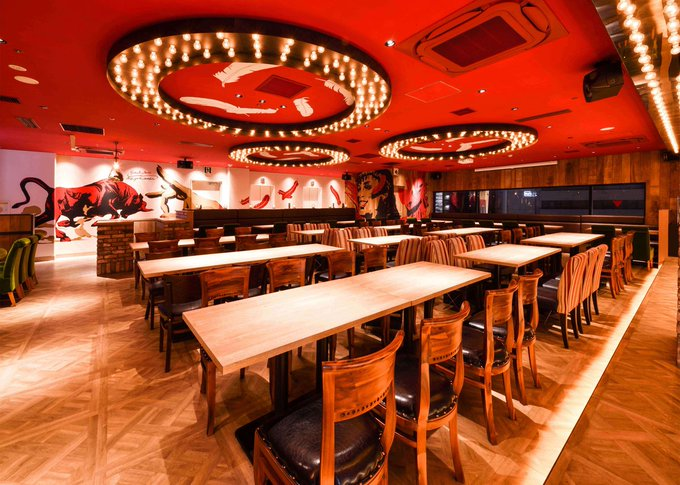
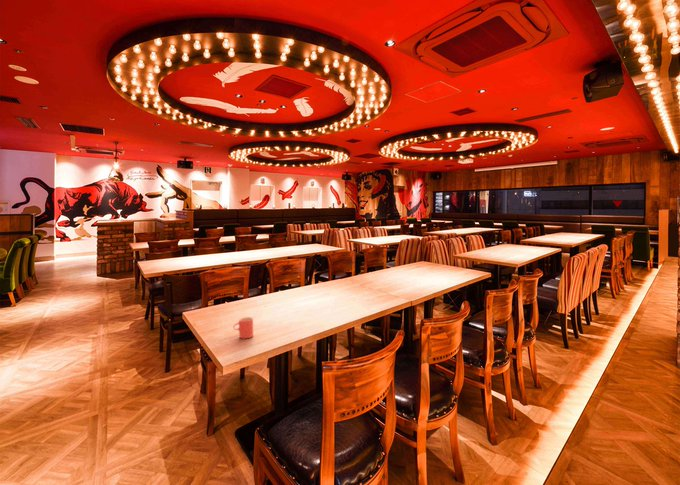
+ cup [232,316,254,339]
